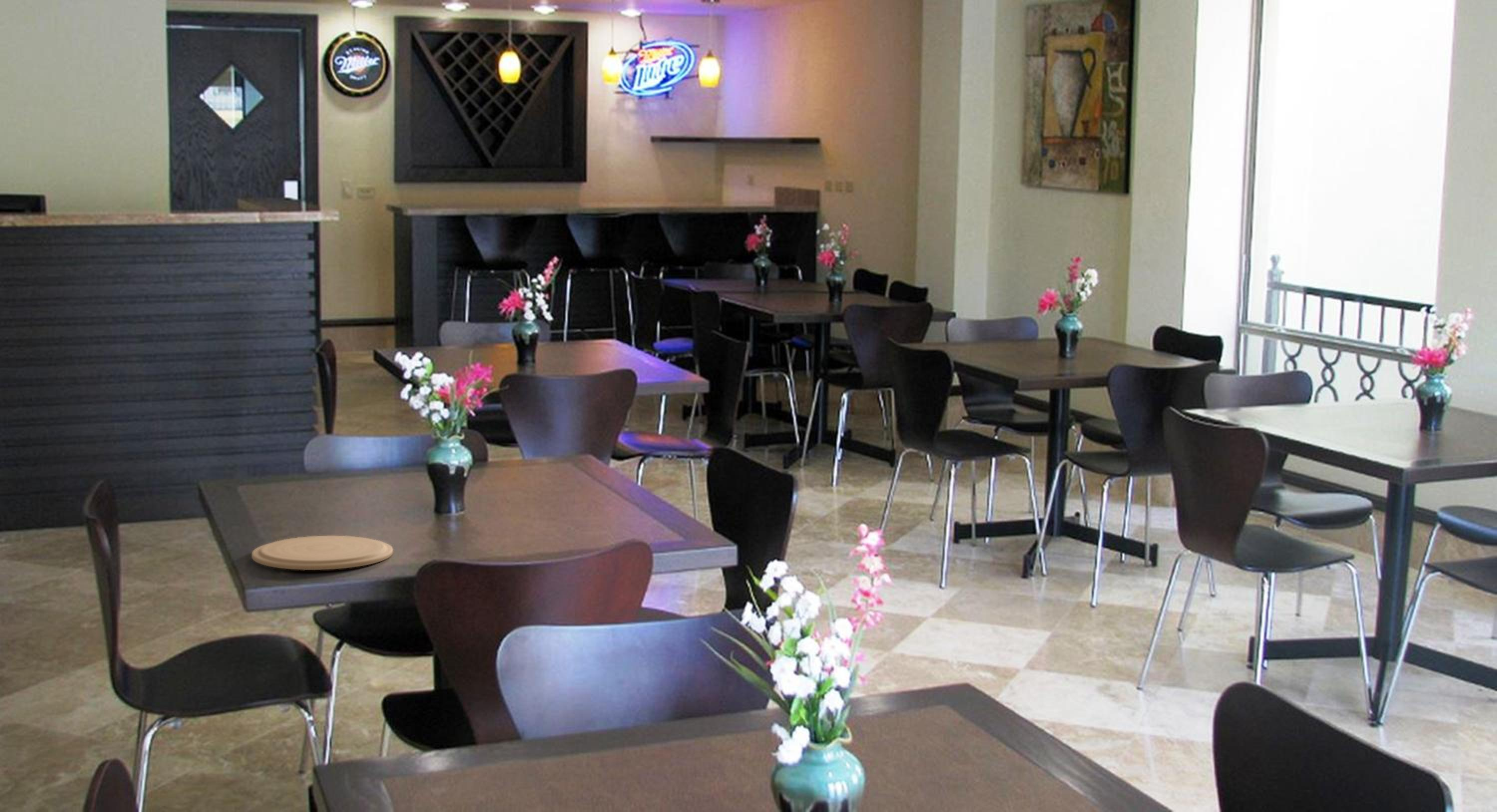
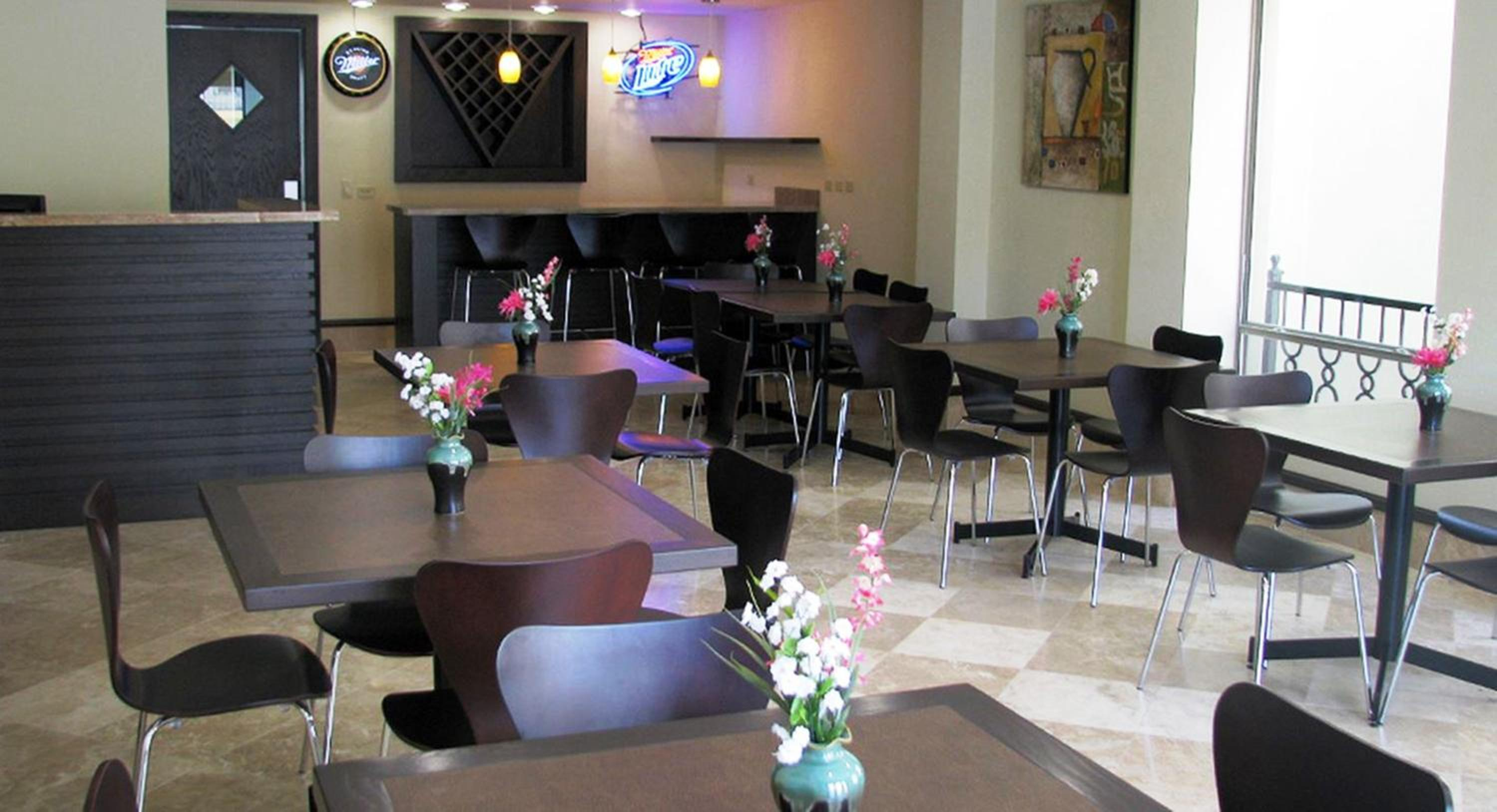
- plate [251,535,394,571]
